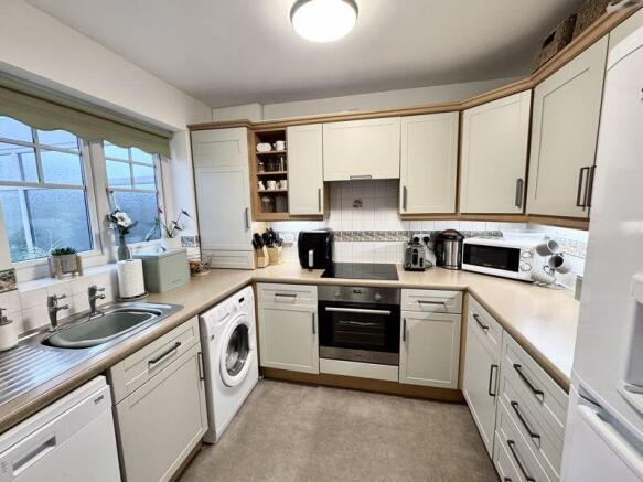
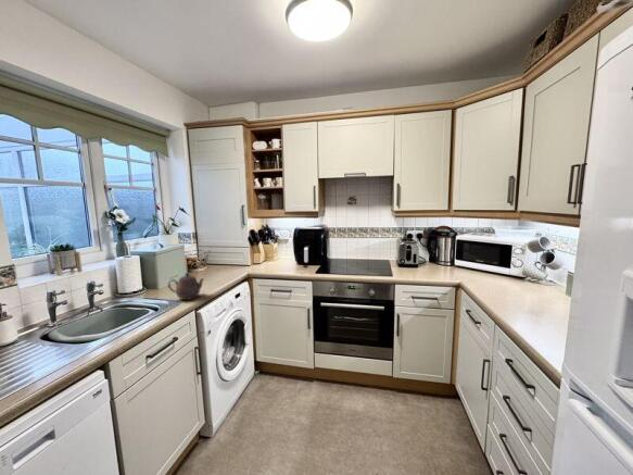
+ teapot [167,272,205,301]
